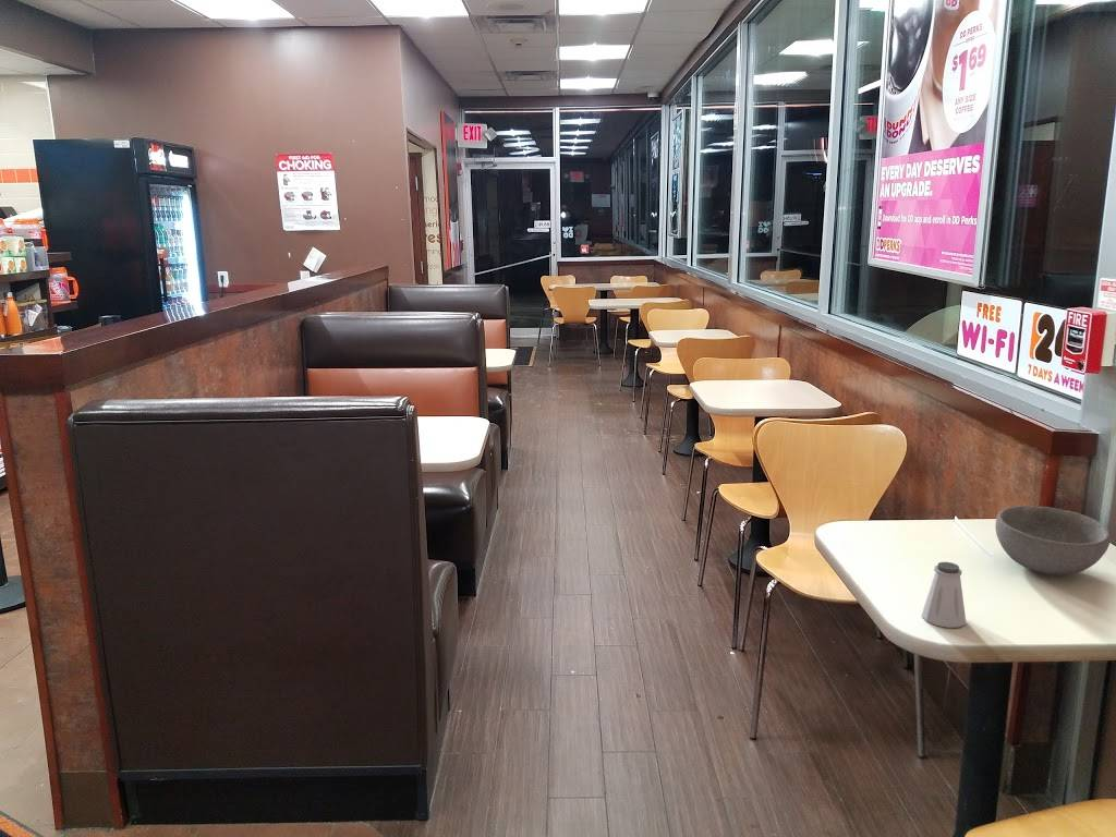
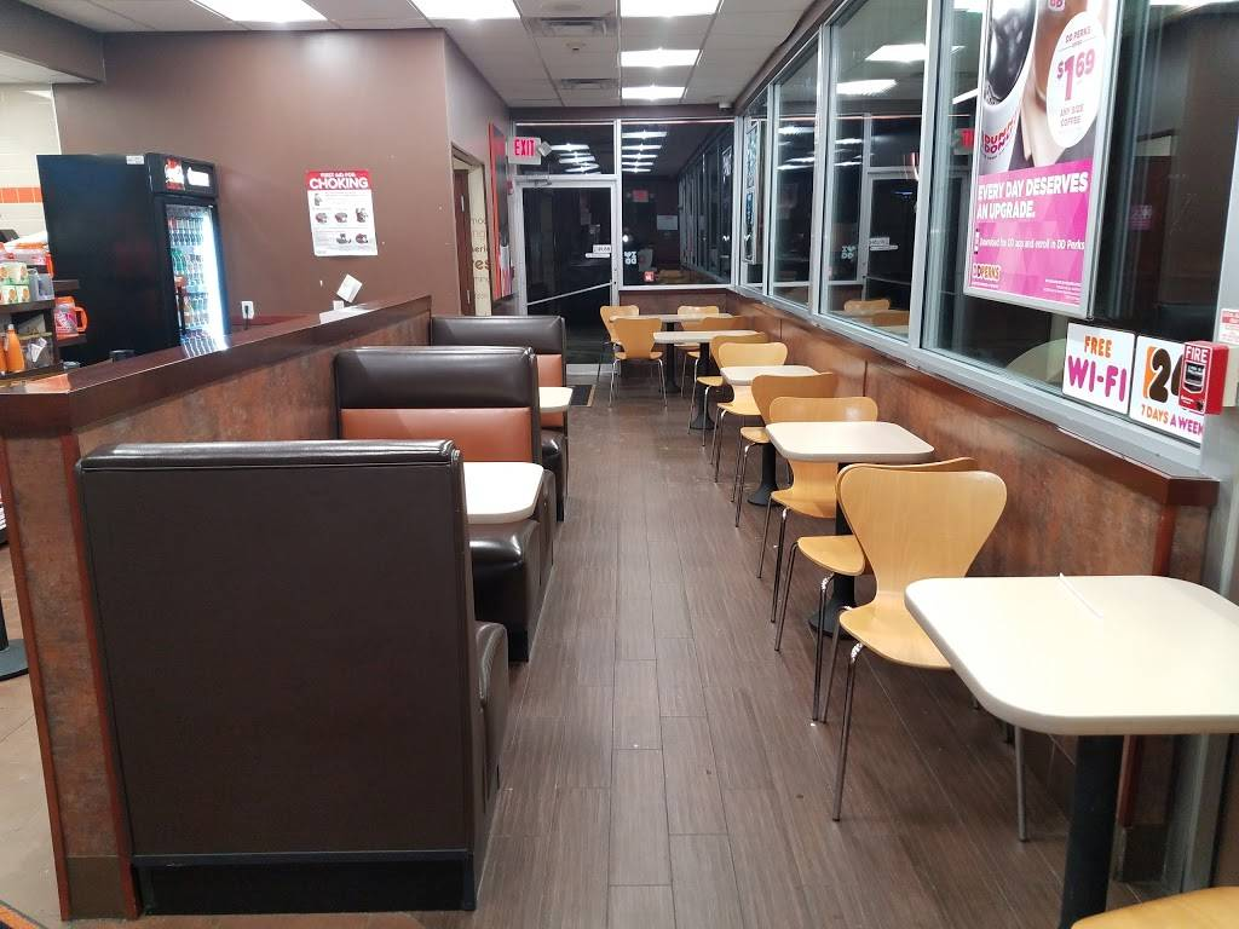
- saltshaker [921,561,967,629]
- bowl [994,505,1112,577]
